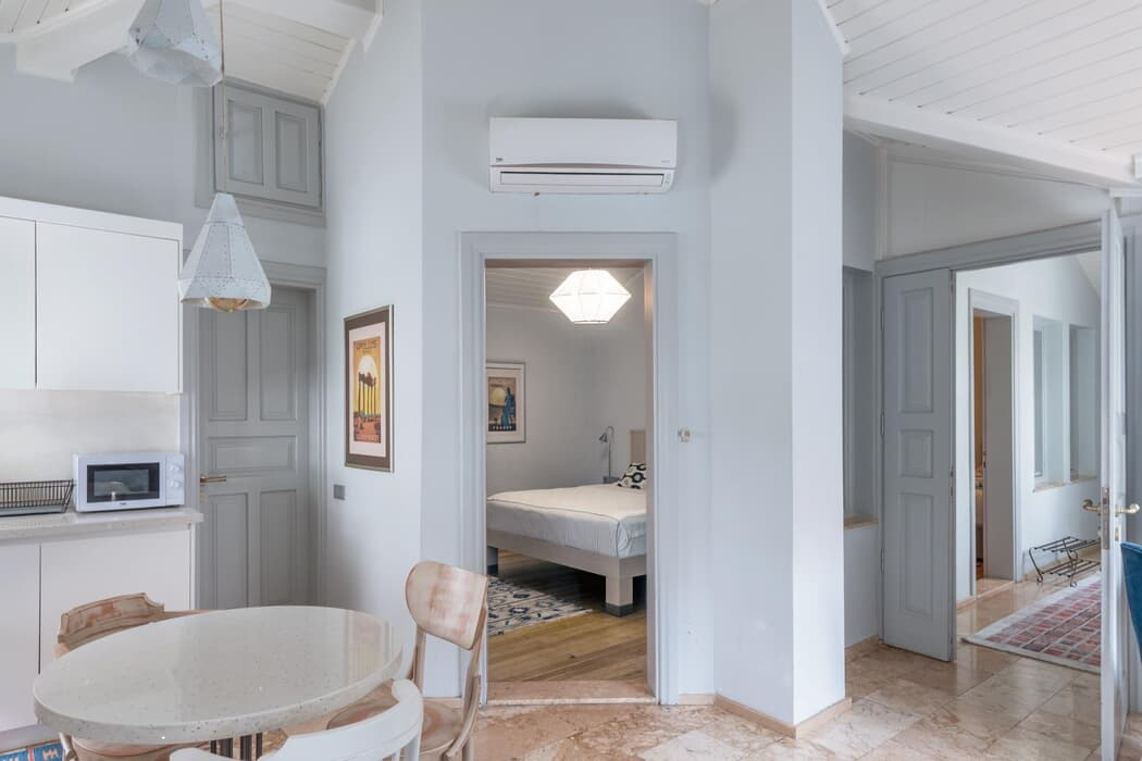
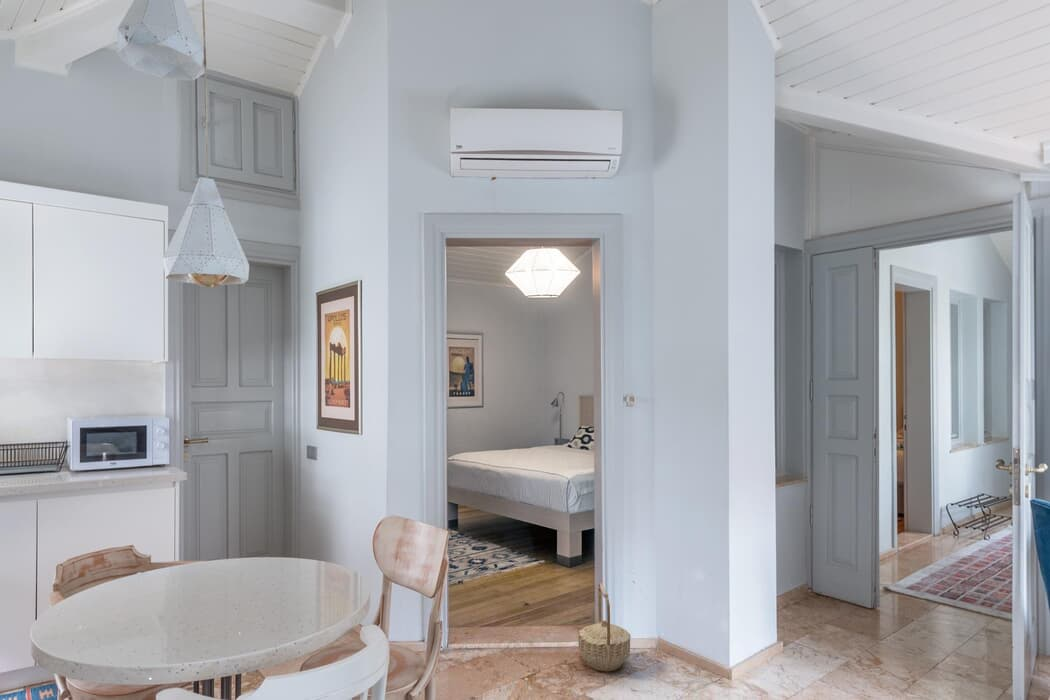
+ basket [577,582,631,672]
